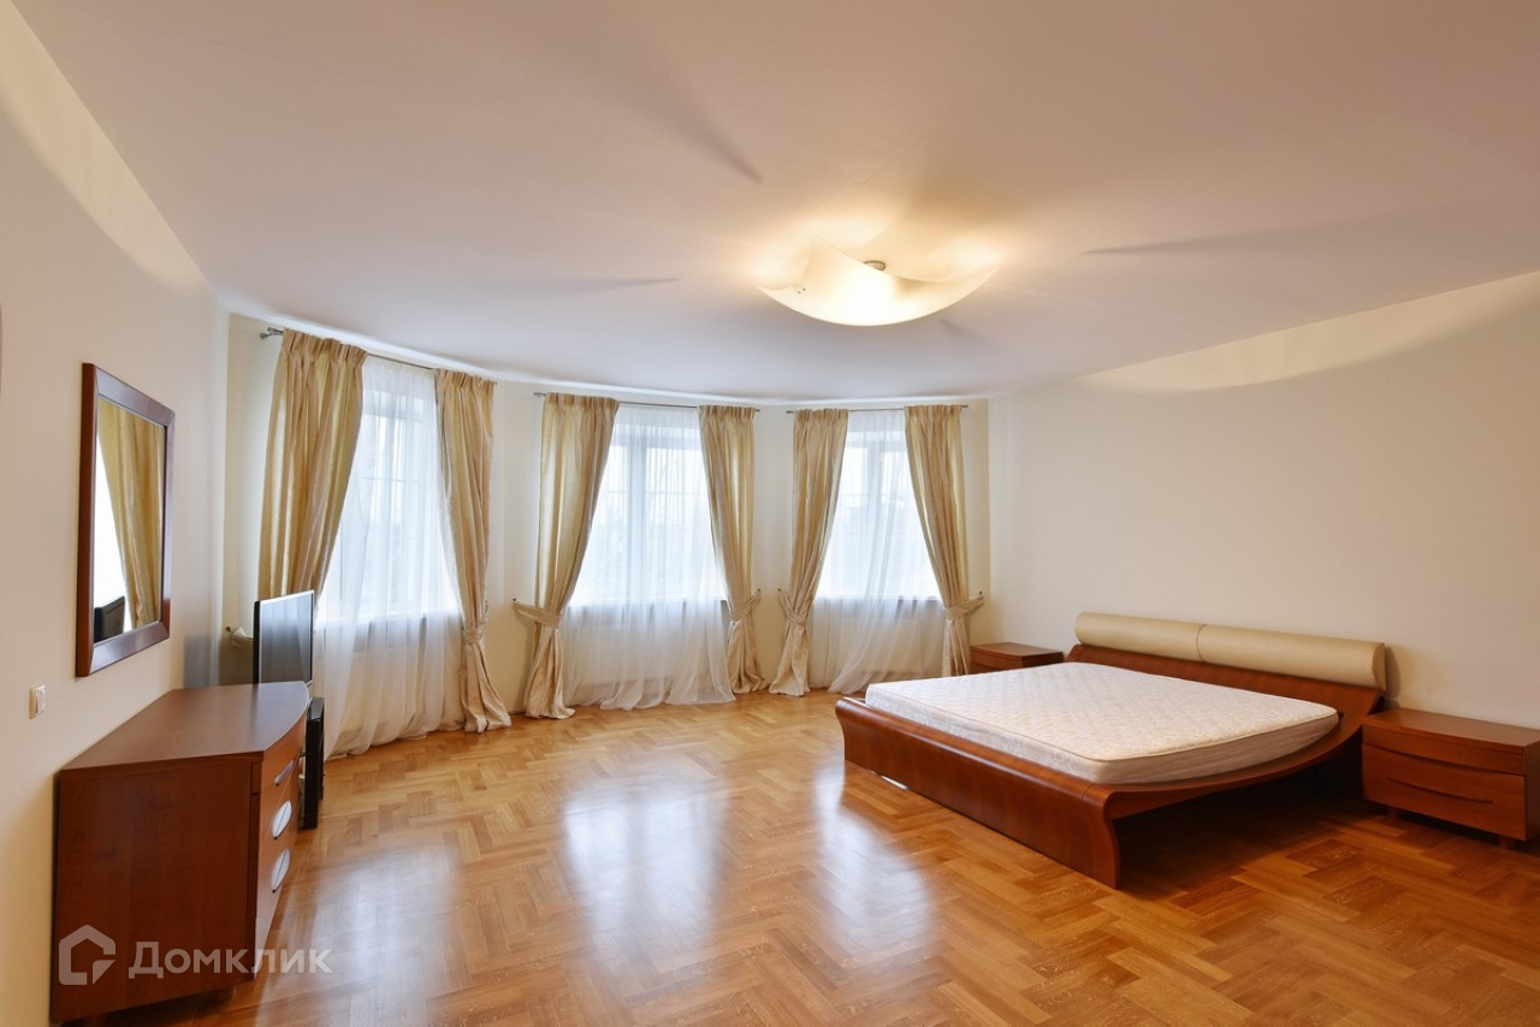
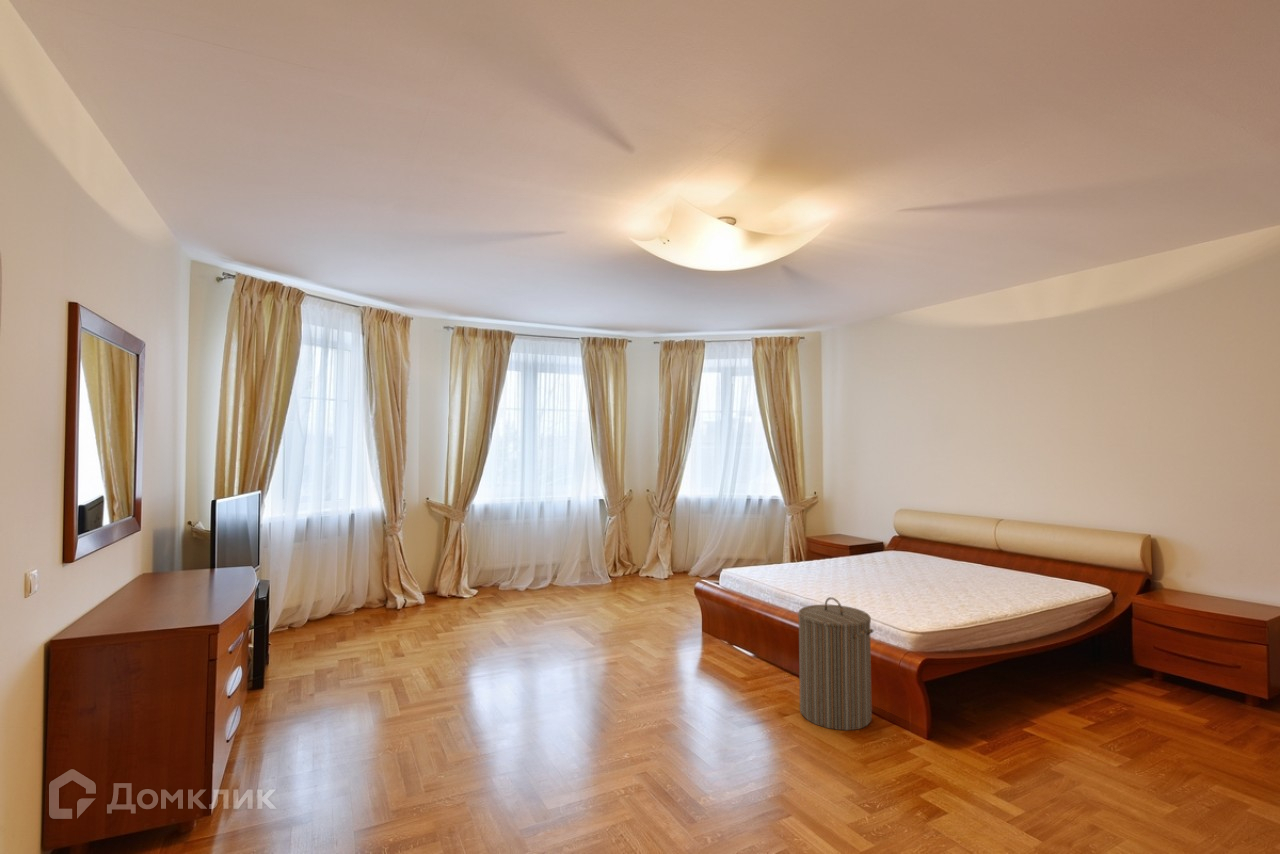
+ laundry hamper [797,596,874,731]
